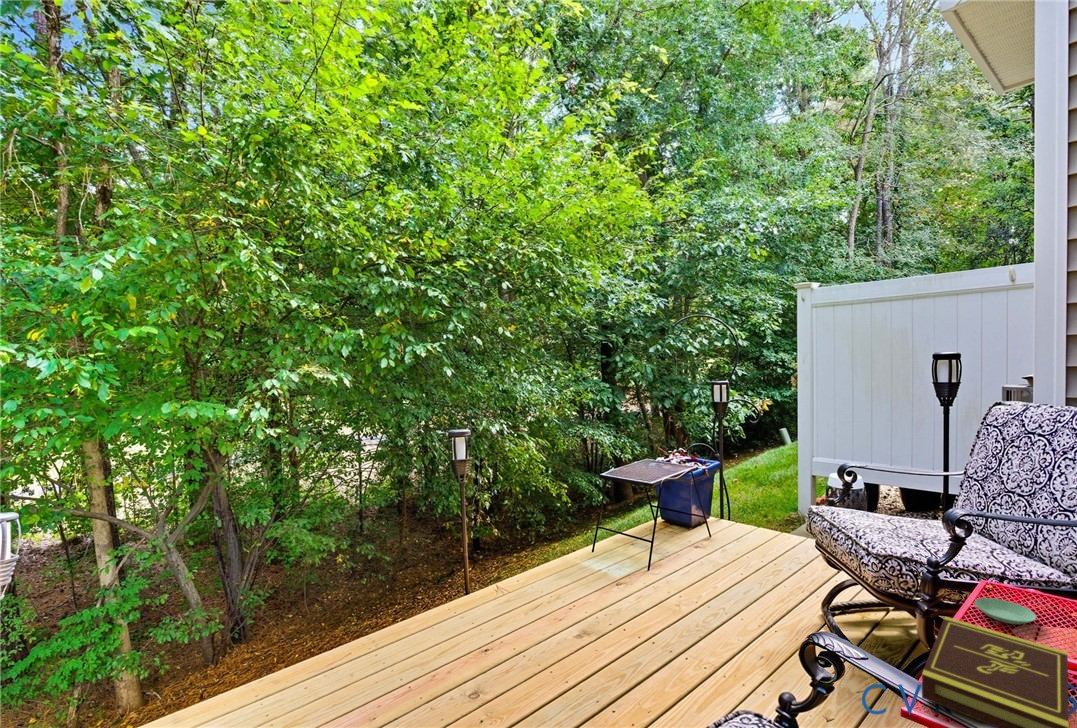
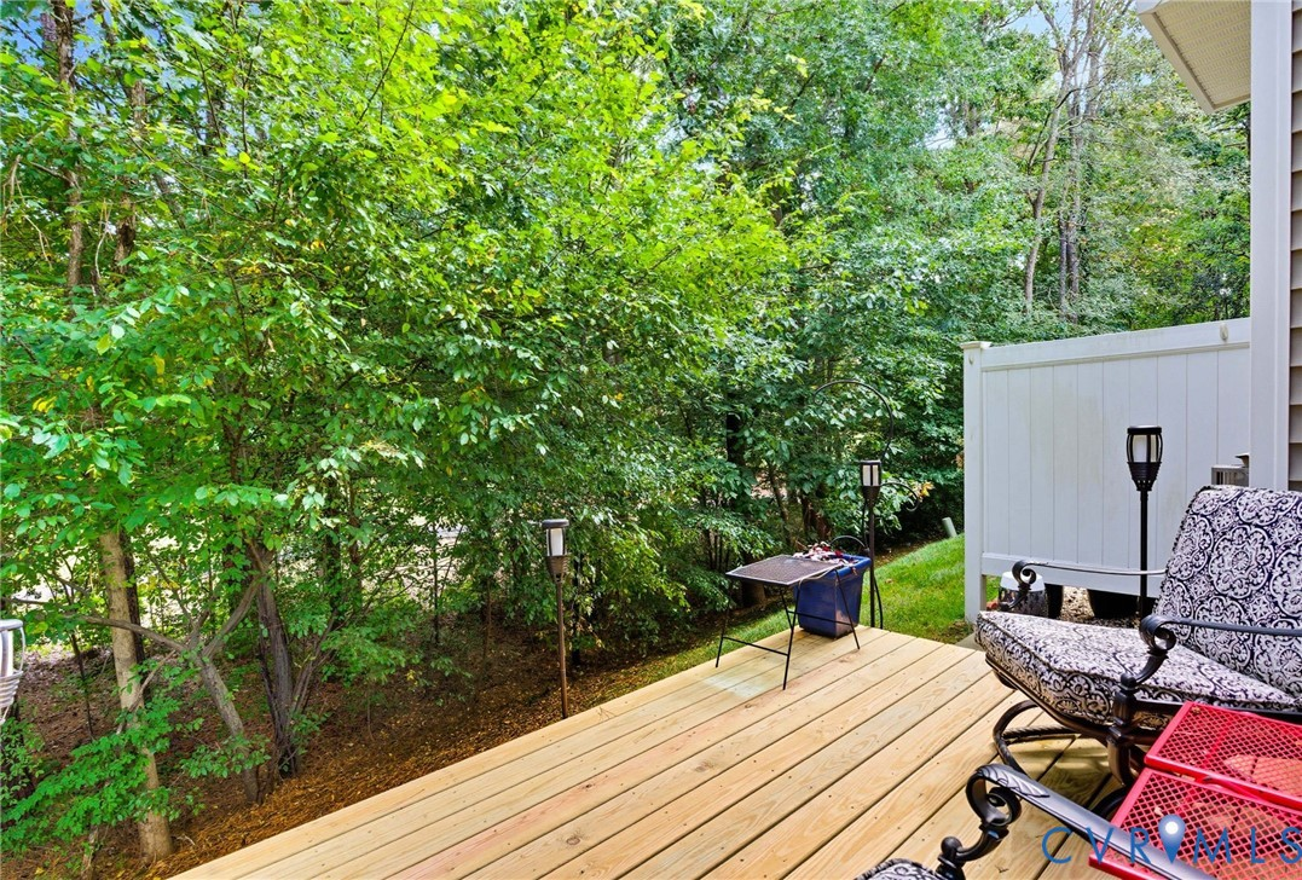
- book [921,616,1070,728]
- saucer [974,597,1037,625]
